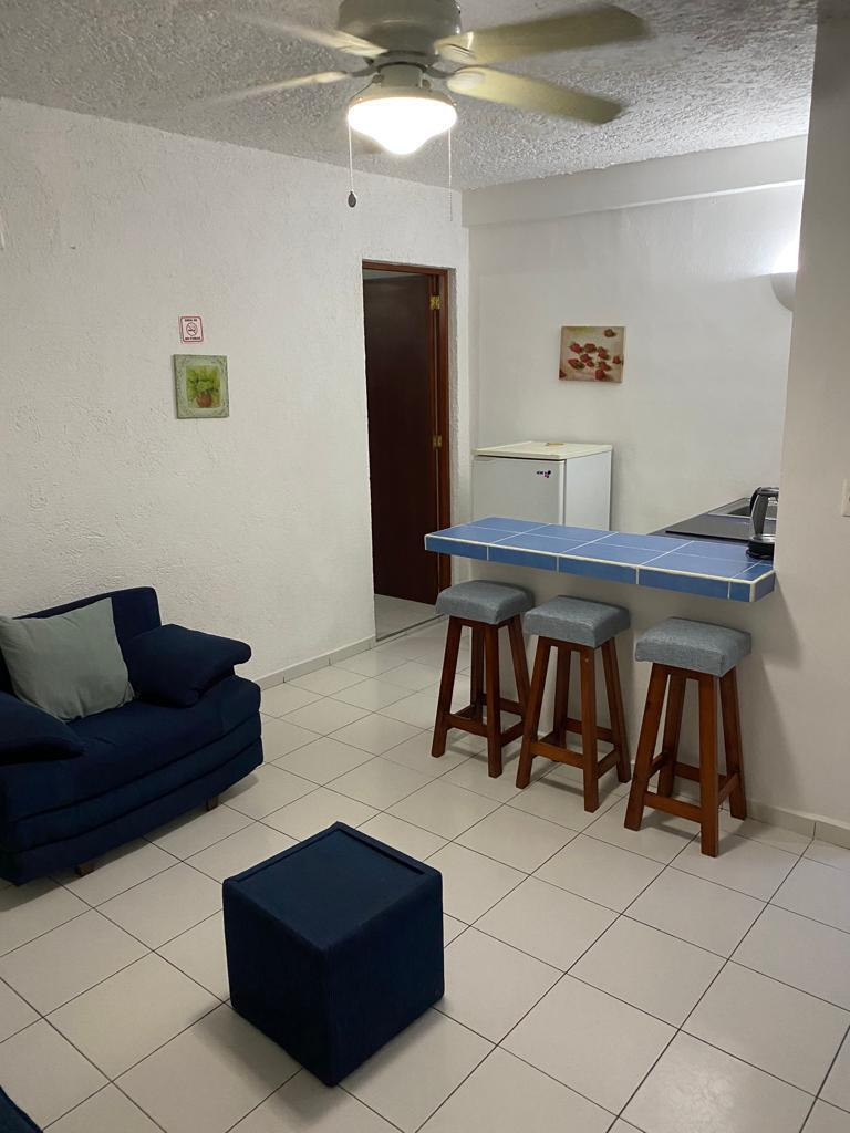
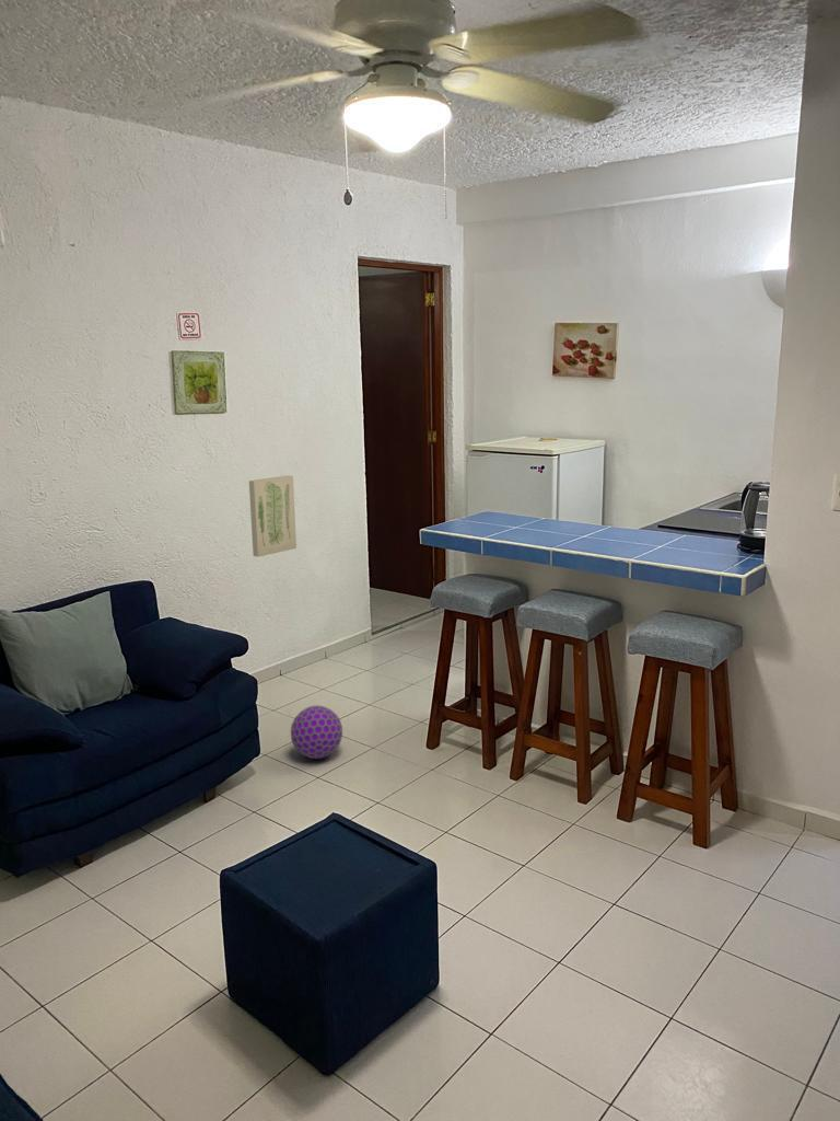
+ wall art [248,474,298,558]
+ ball [290,704,343,760]
